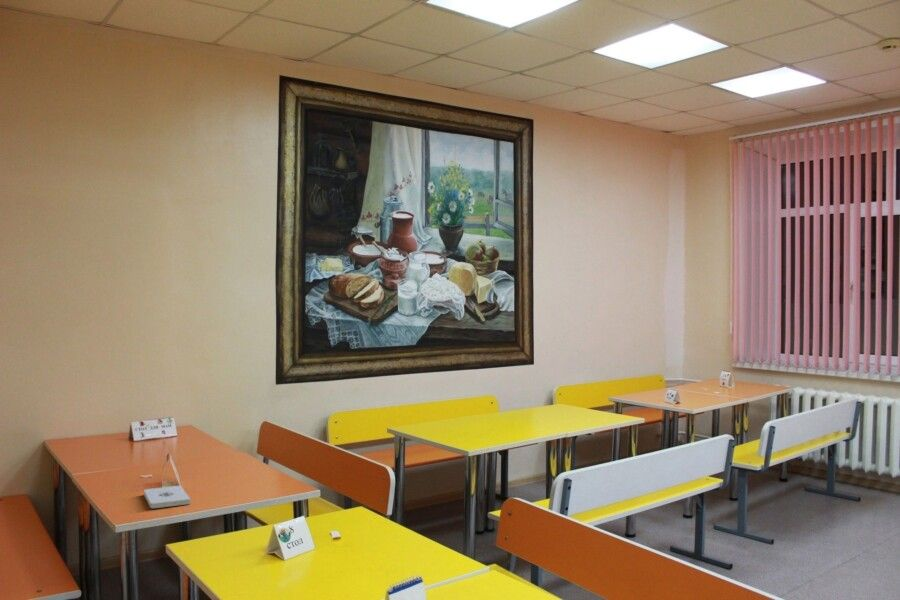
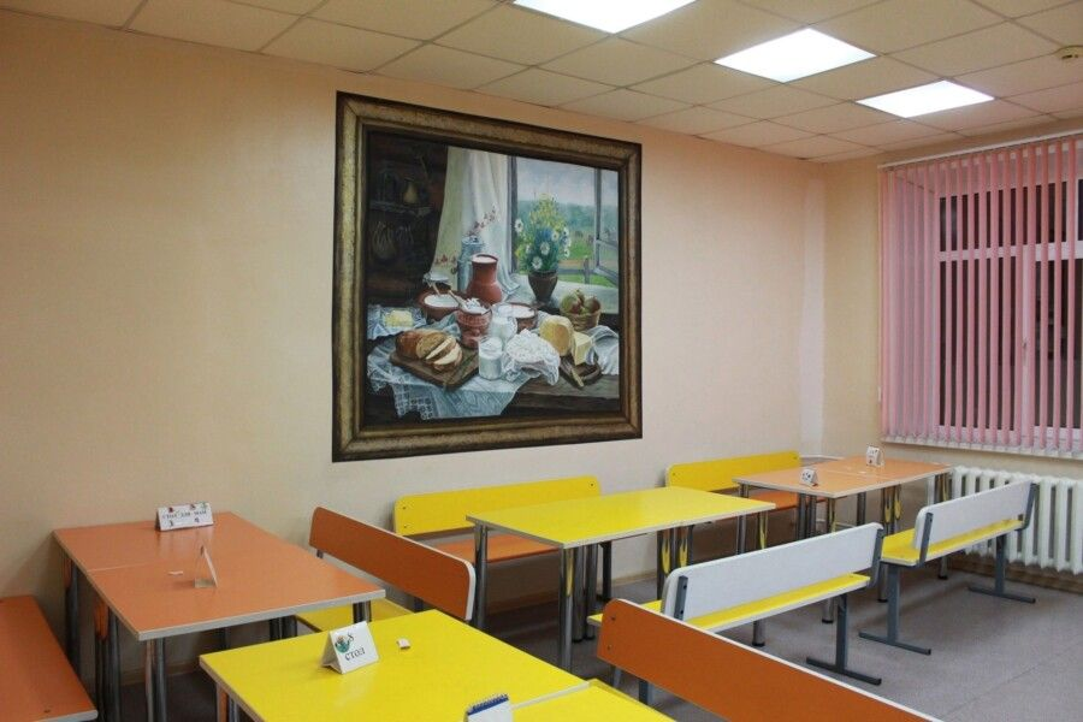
- notepad [143,485,192,509]
